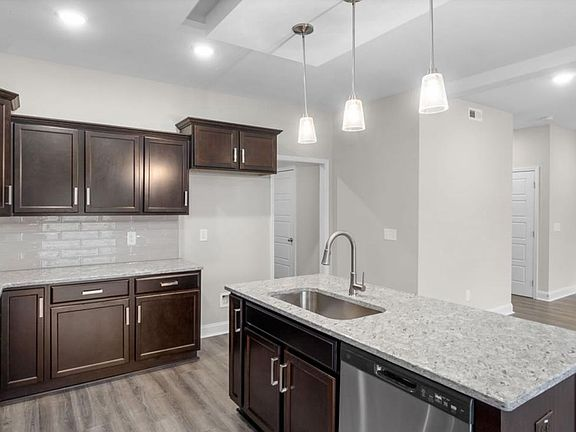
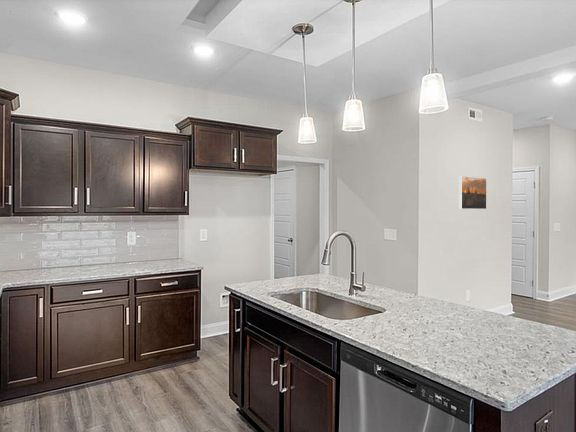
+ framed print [458,175,488,210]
